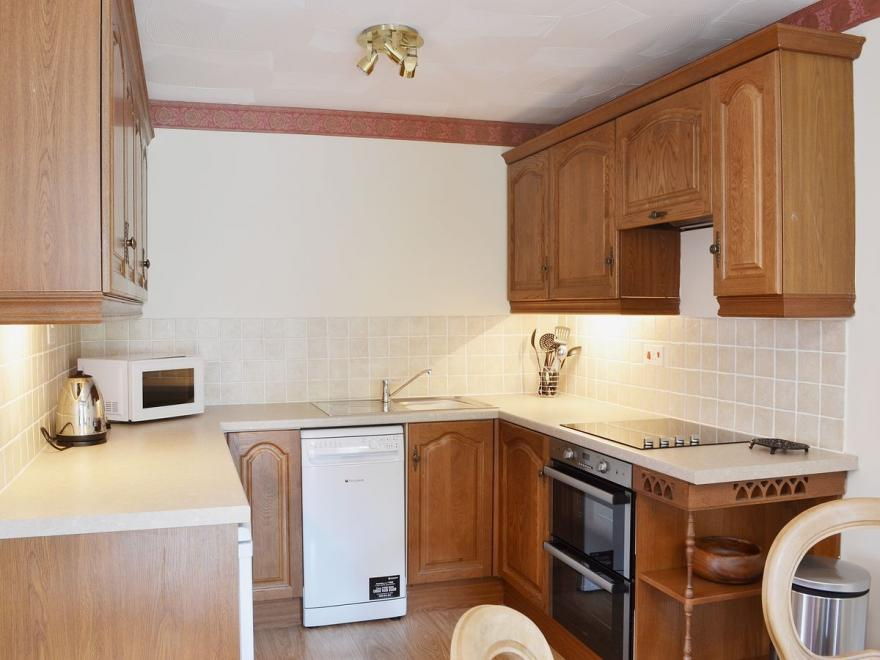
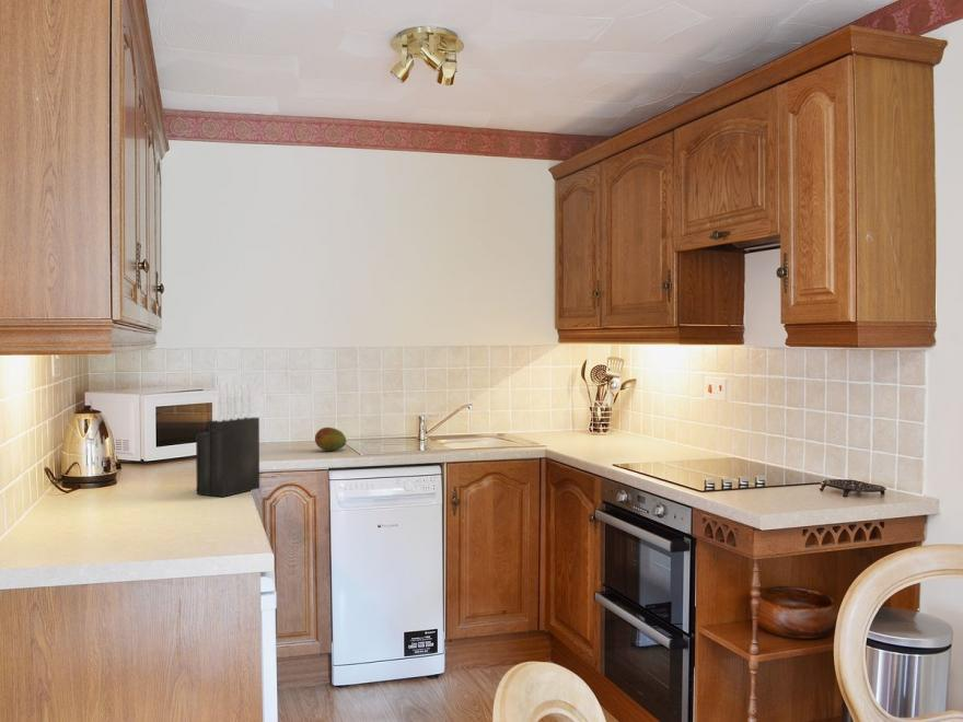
+ knife block [195,381,260,498]
+ fruit [314,427,347,452]
